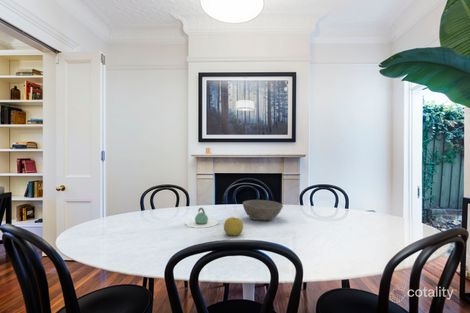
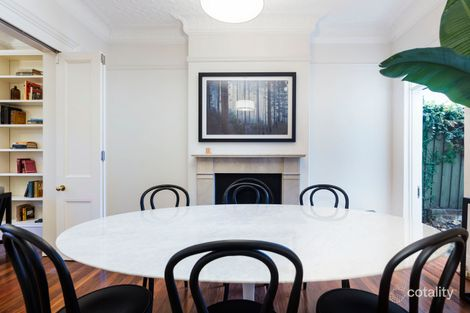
- teapot [184,207,219,229]
- fruit [223,216,244,237]
- bowl [242,199,284,221]
